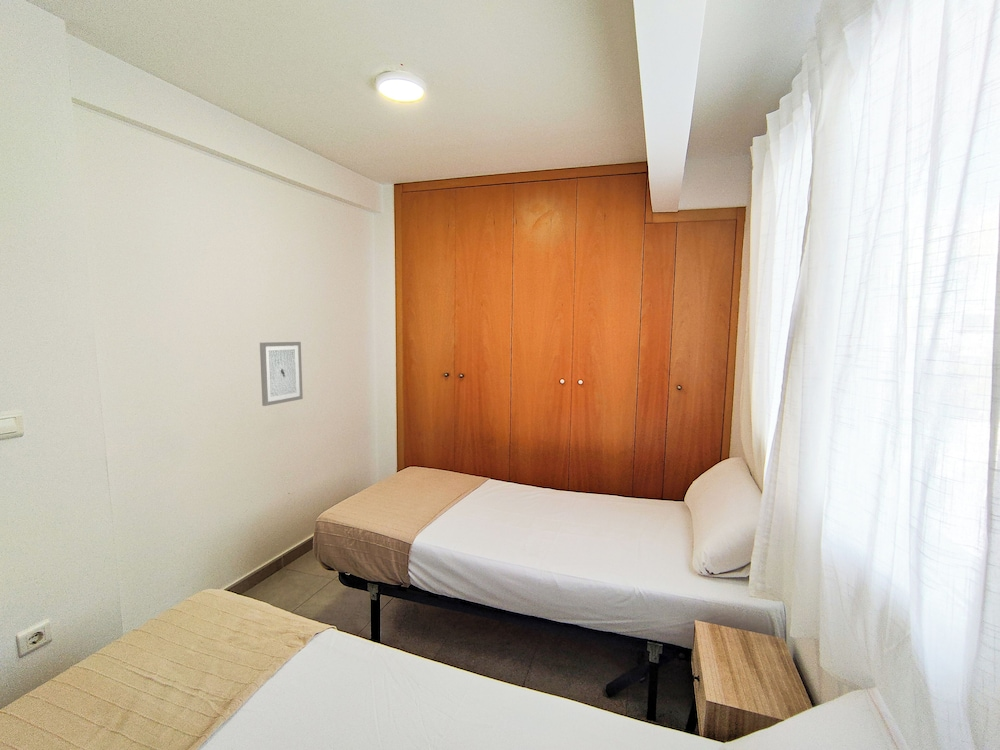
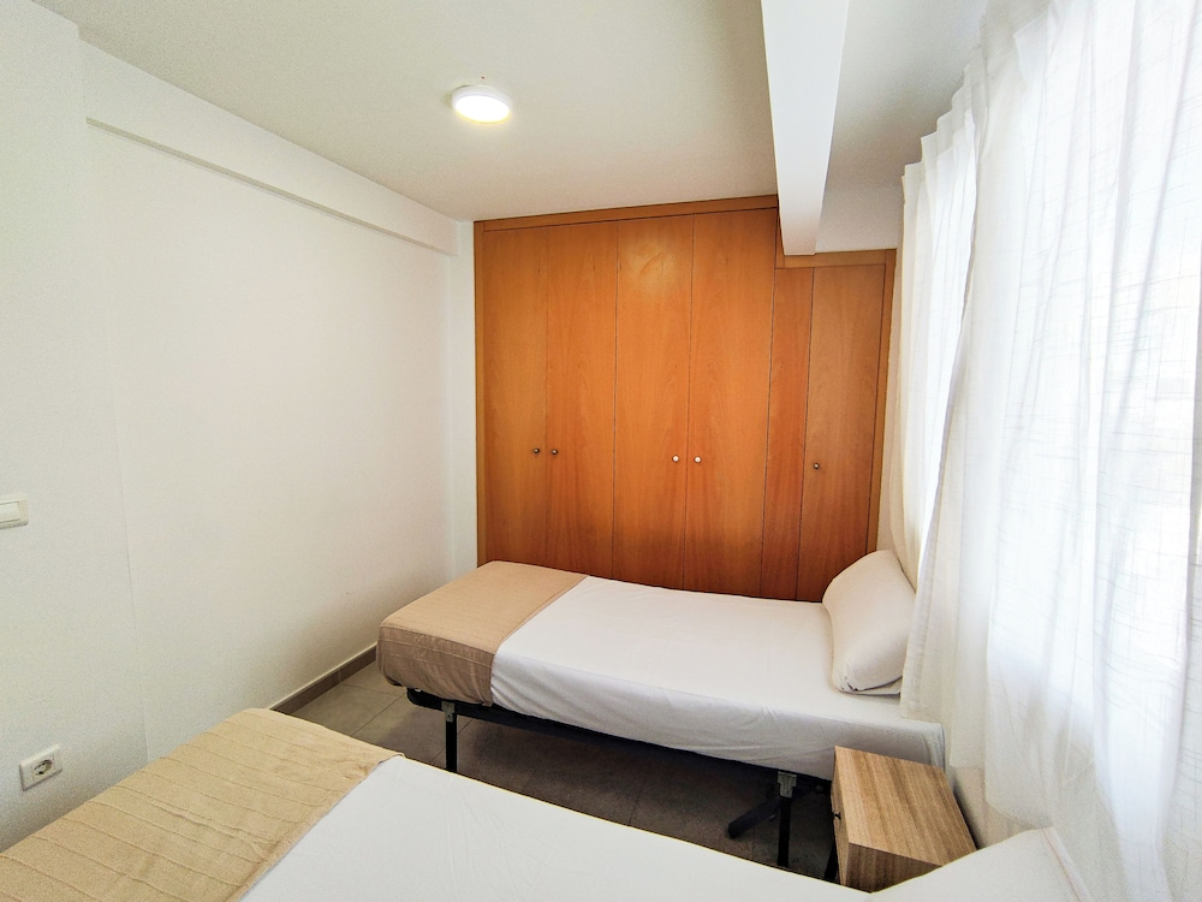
- wall art [259,341,304,407]
